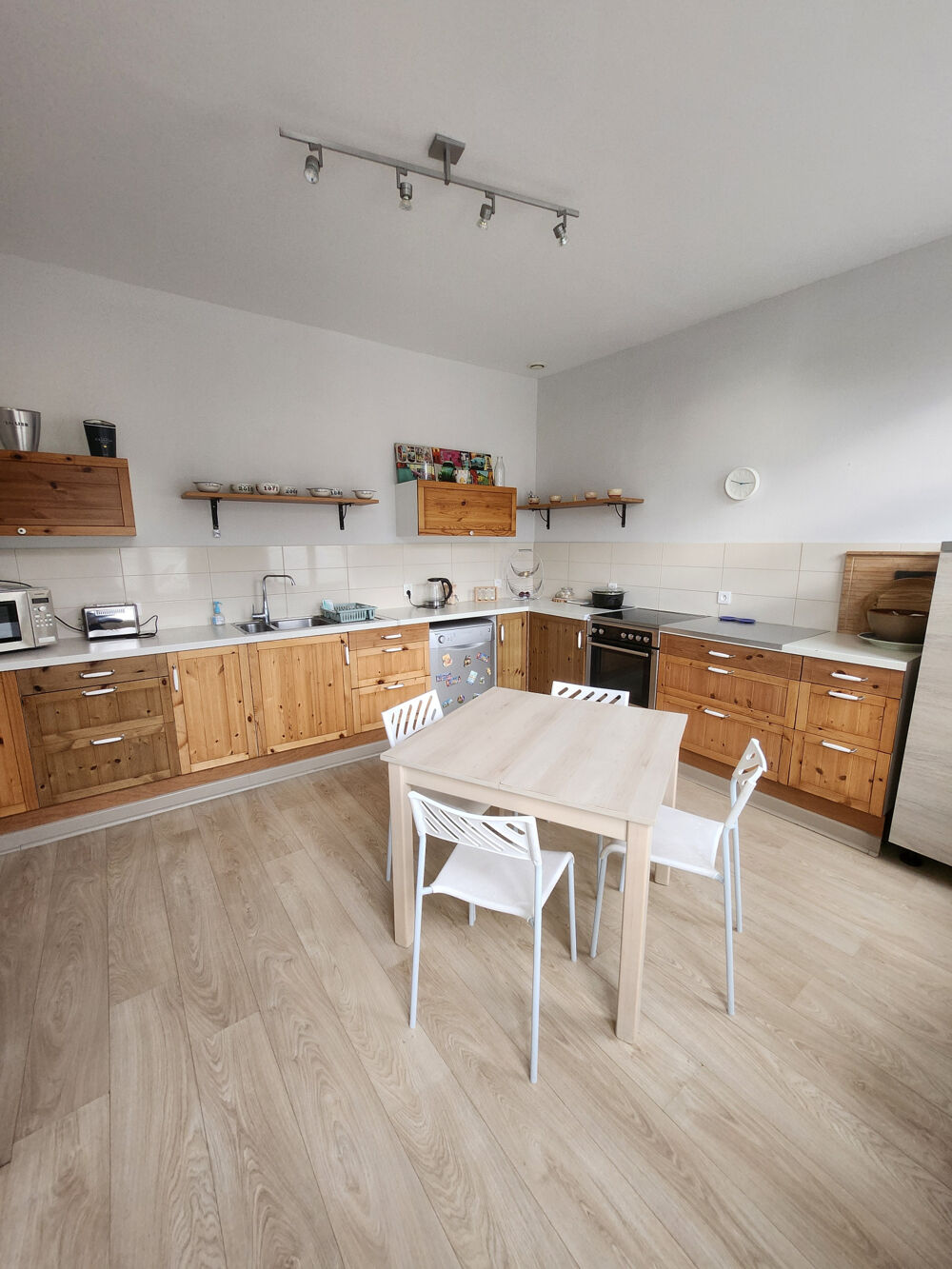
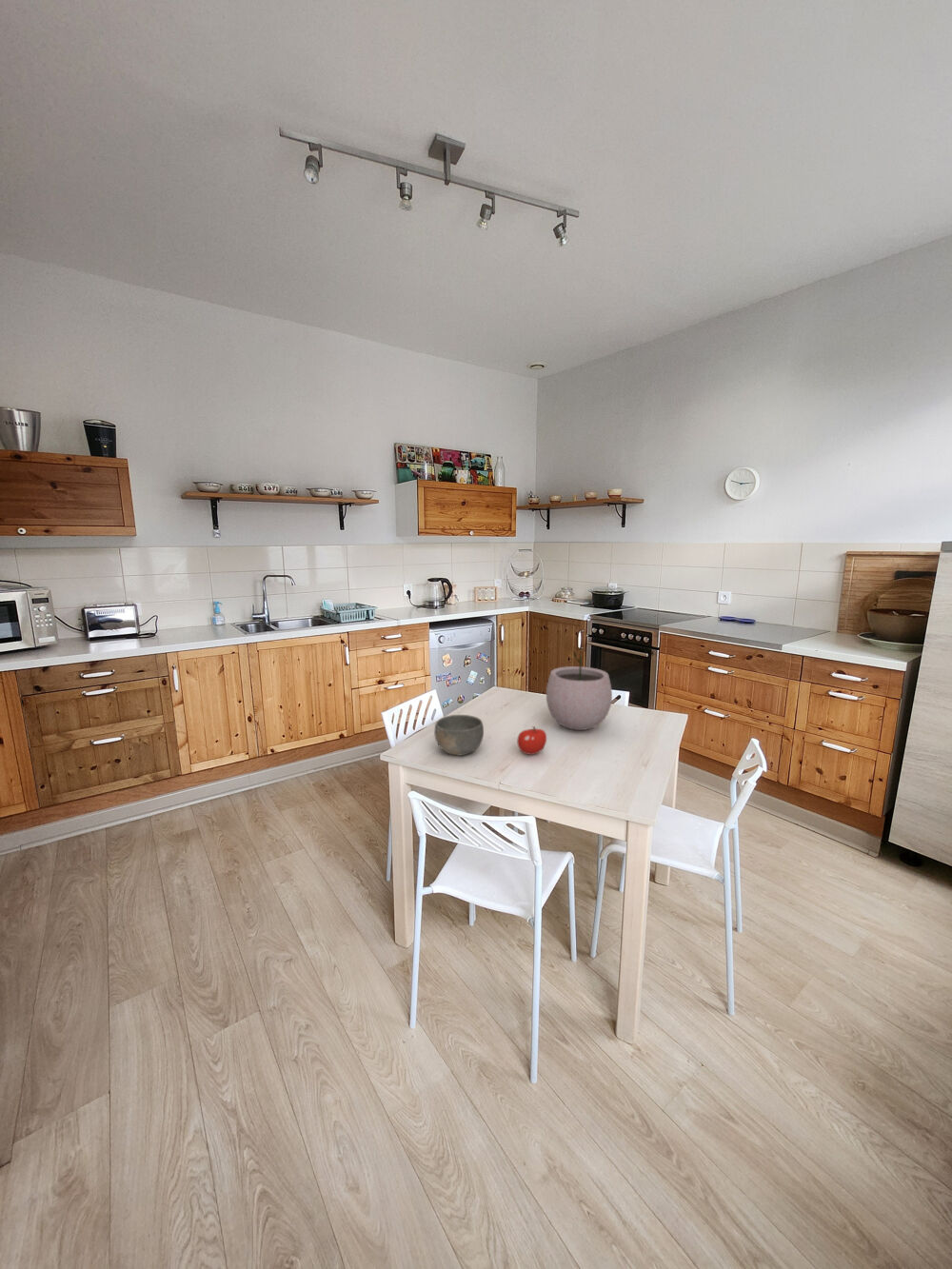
+ fruit [516,725,547,756]
+ plant pot [545,650,613,731]
+ bowl [433,714,485,756]
